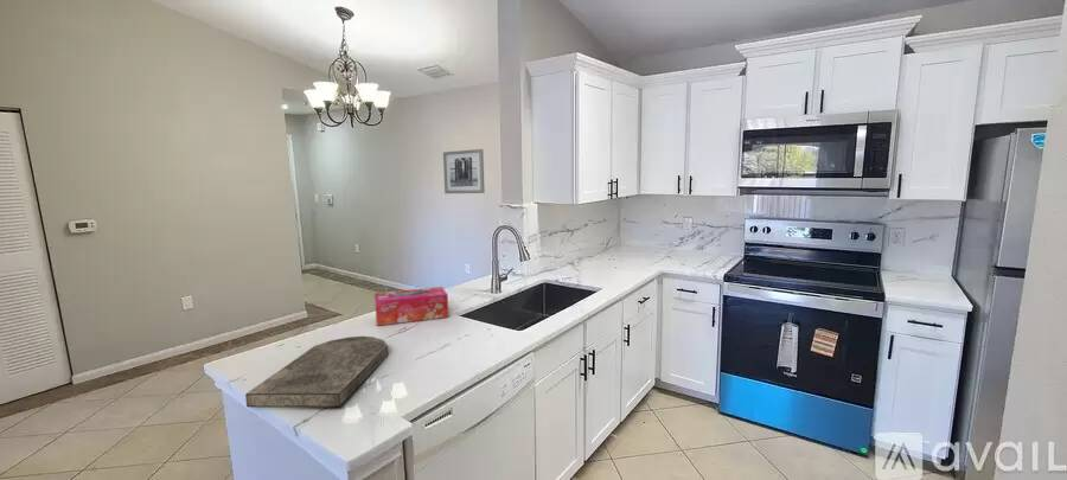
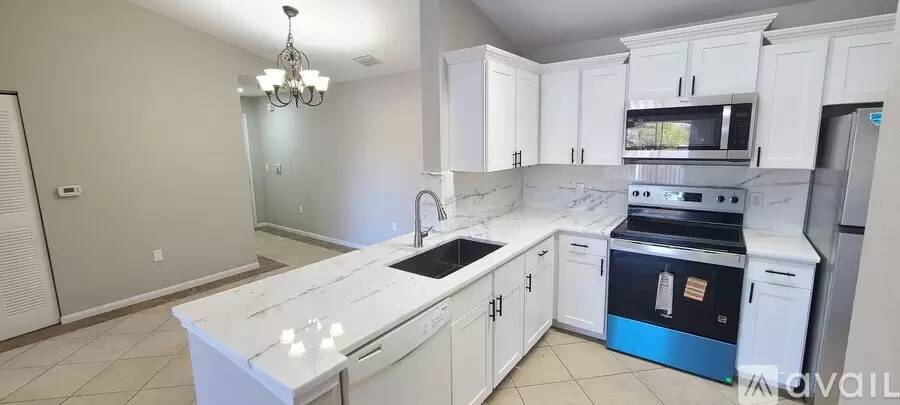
- wall art [442,148,486,194]
- tissue box [373,286,449,327]
- cutting board [244,335,389,409]
